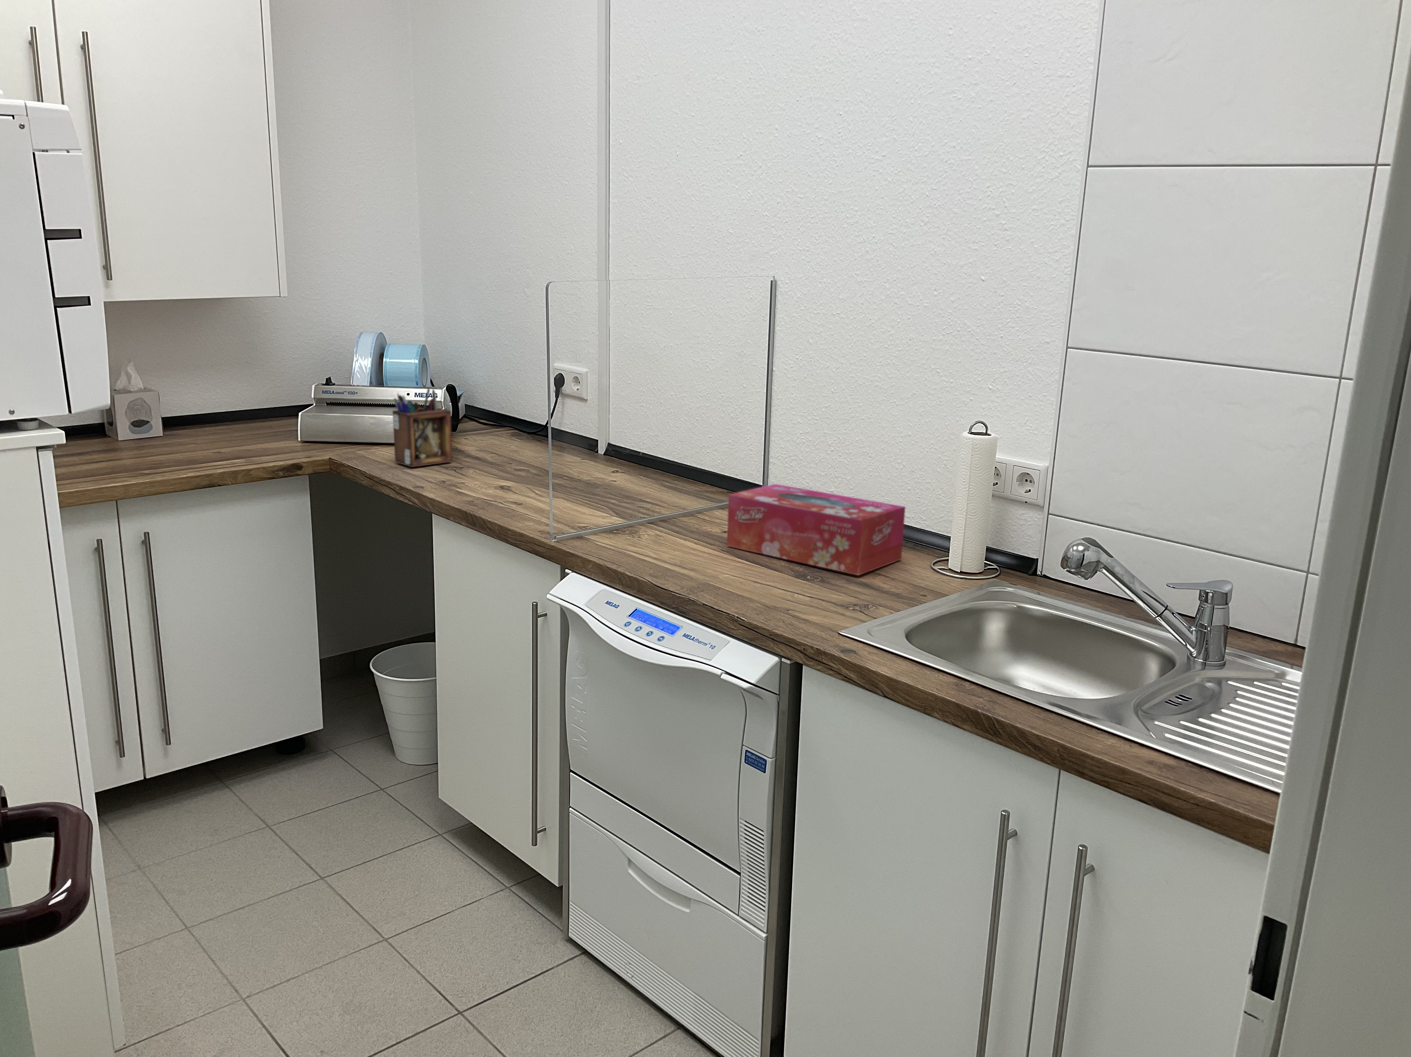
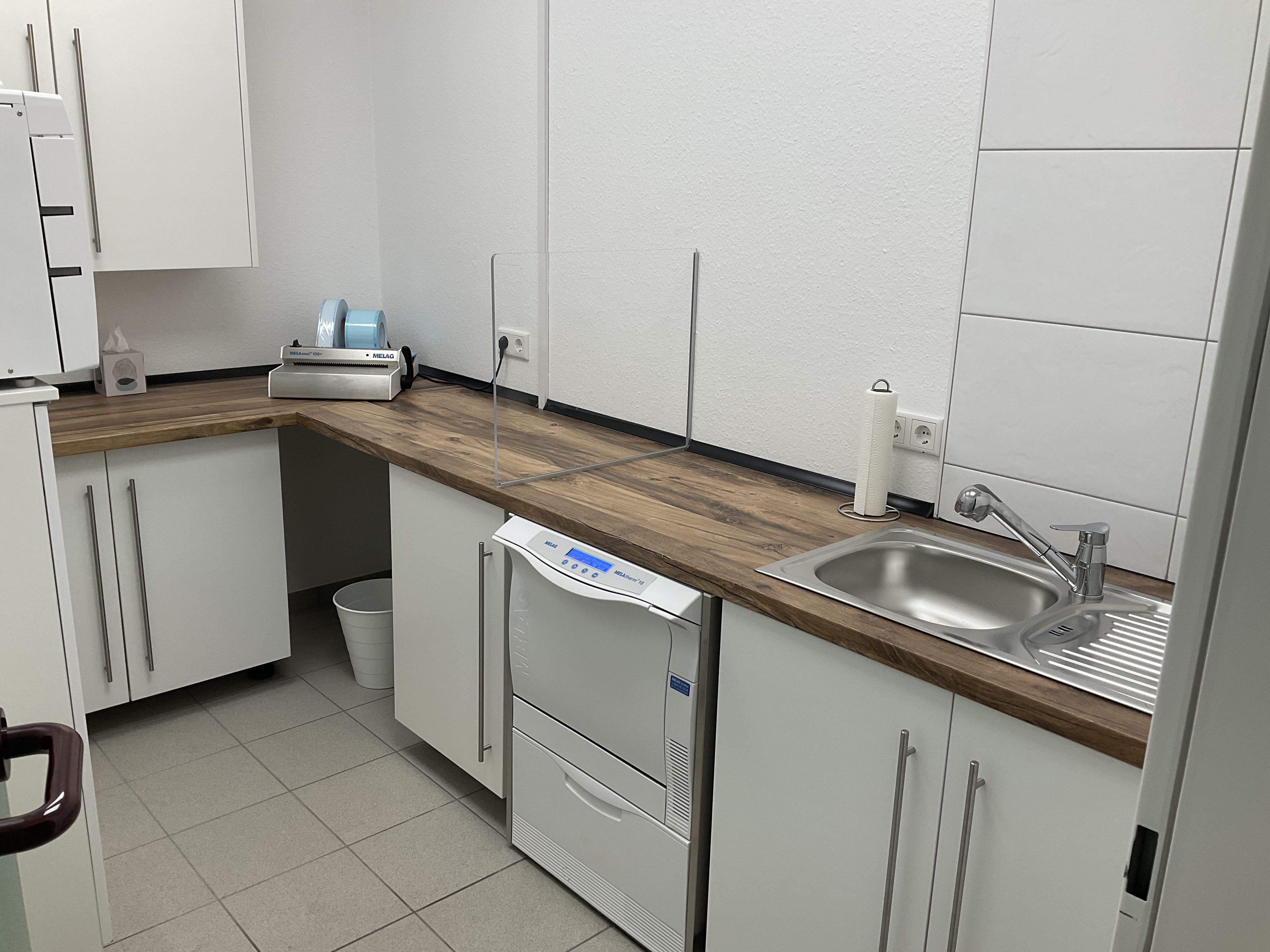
- tissue box [727,483,905,575]
- desk organizer [392,387,452,467]
